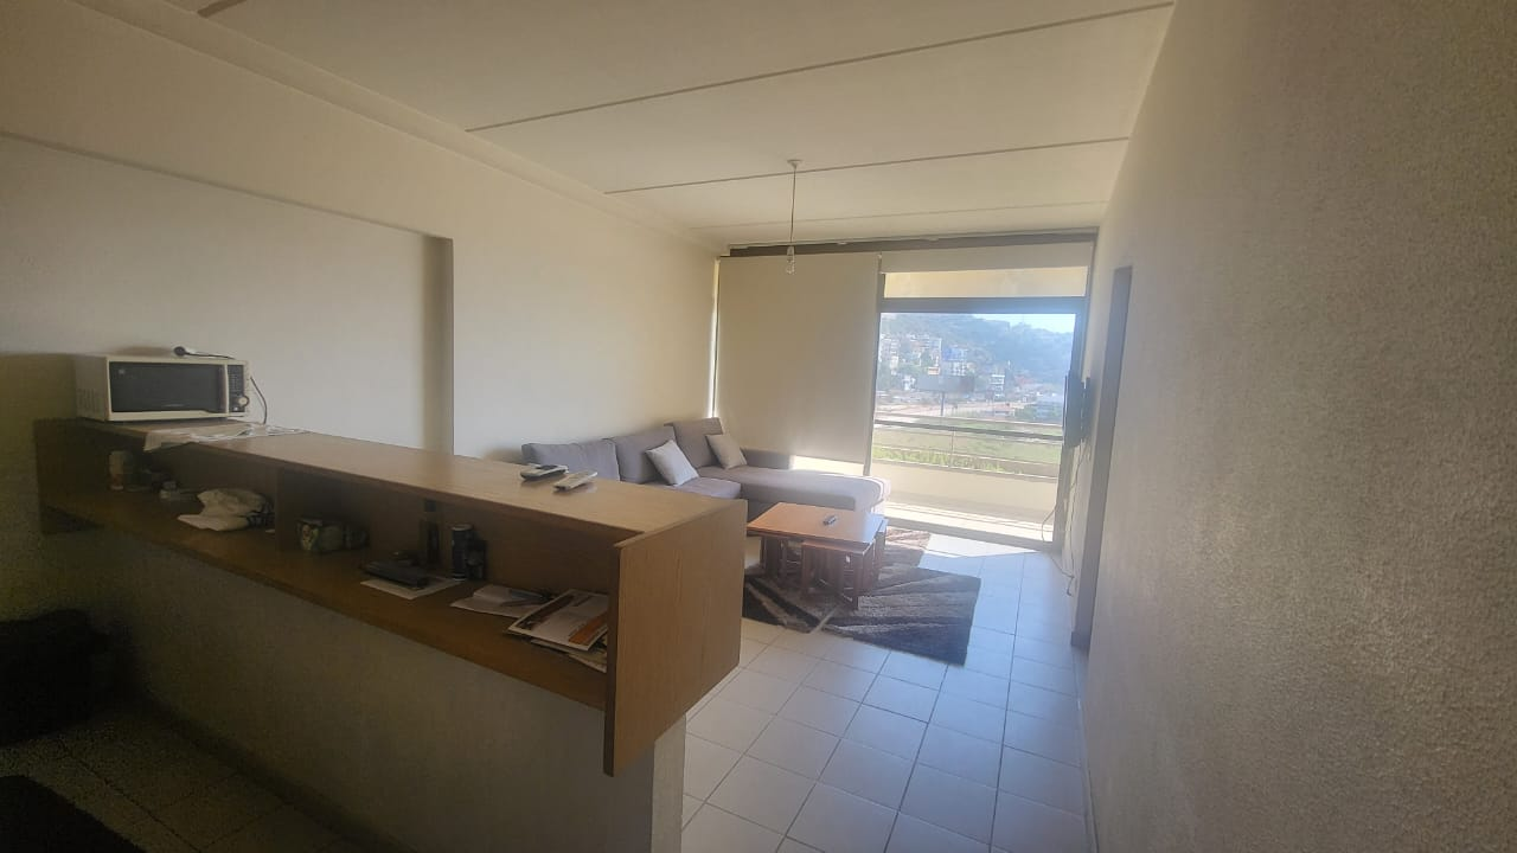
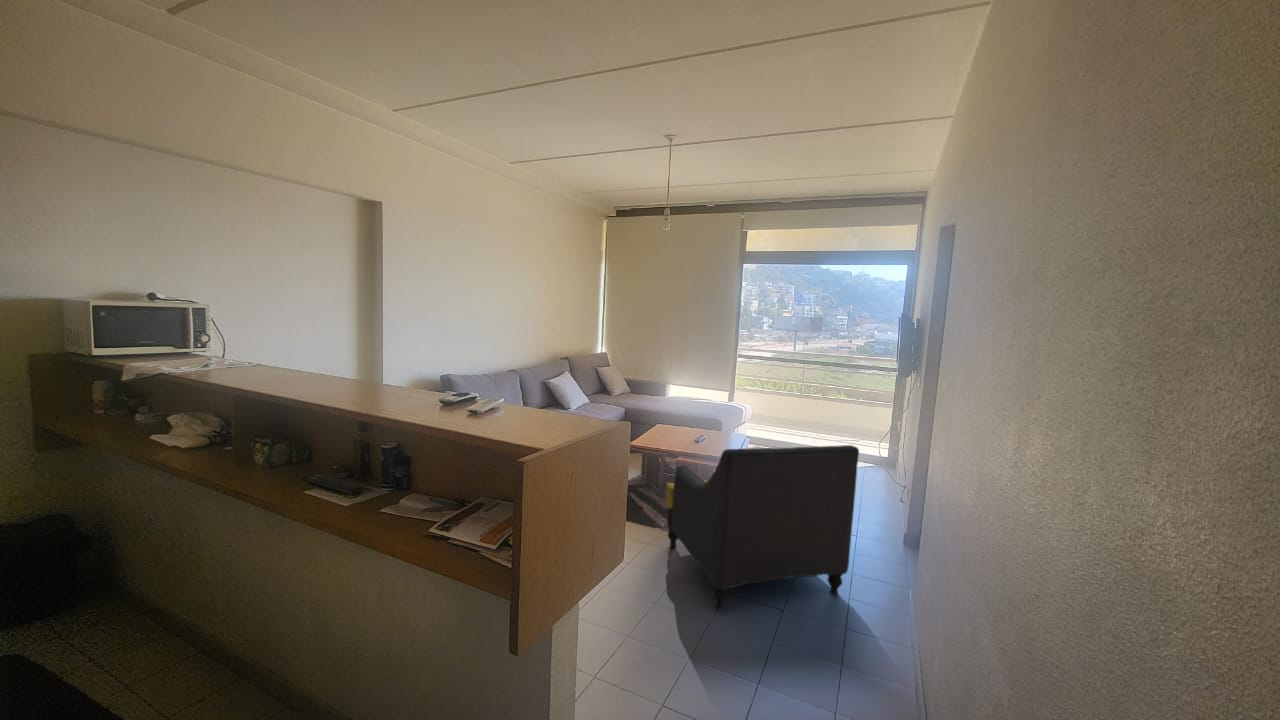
+ armchair [664,444,860,611]
